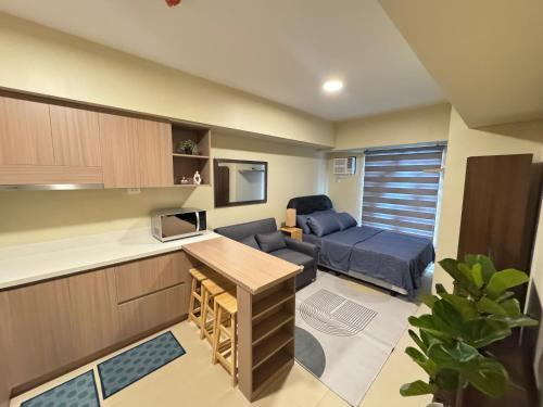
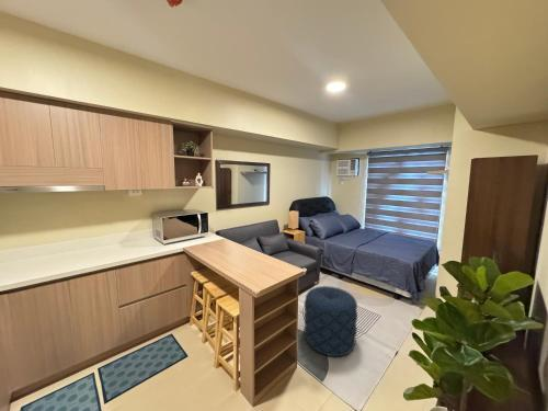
+ pouf [302,285,358,357]
